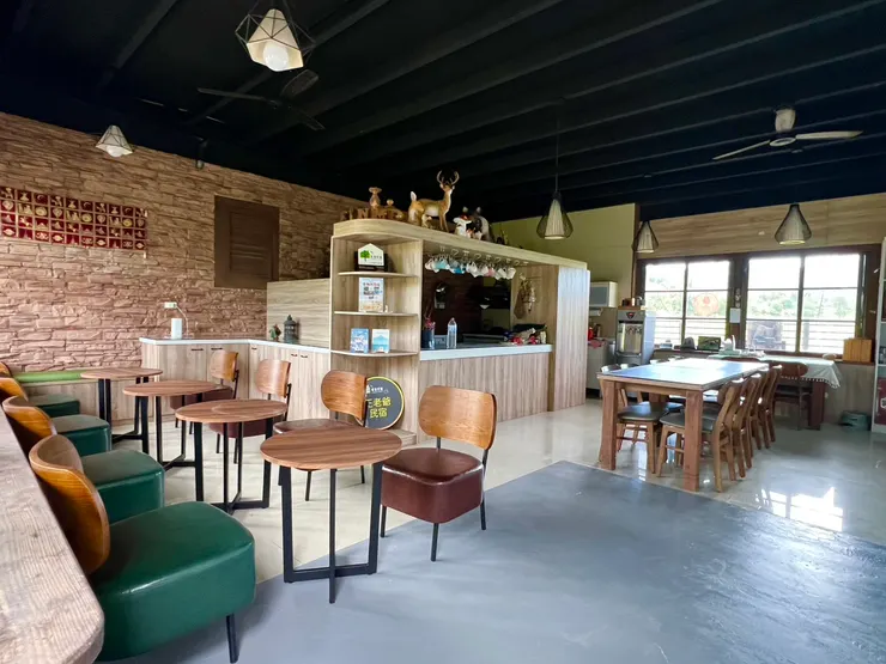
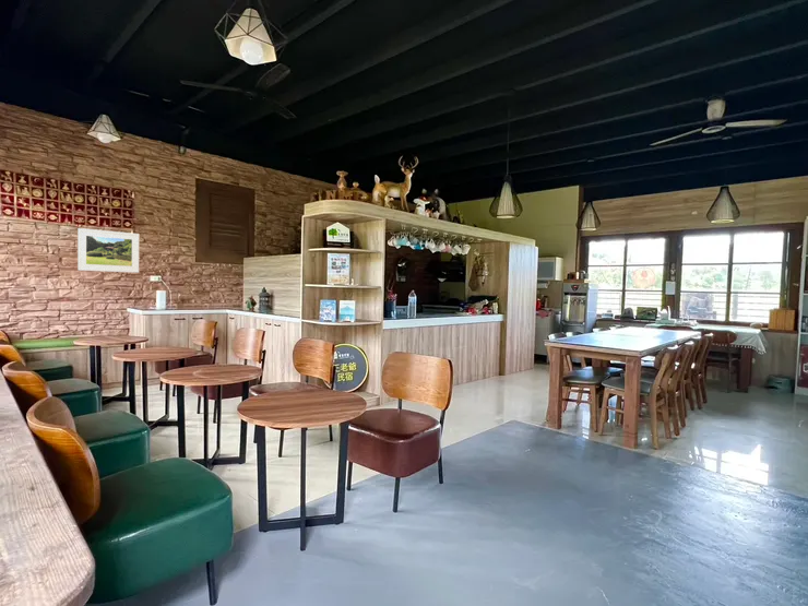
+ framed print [76,227,140,274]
